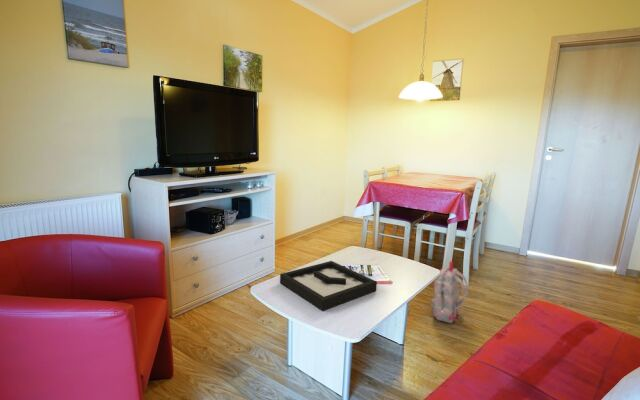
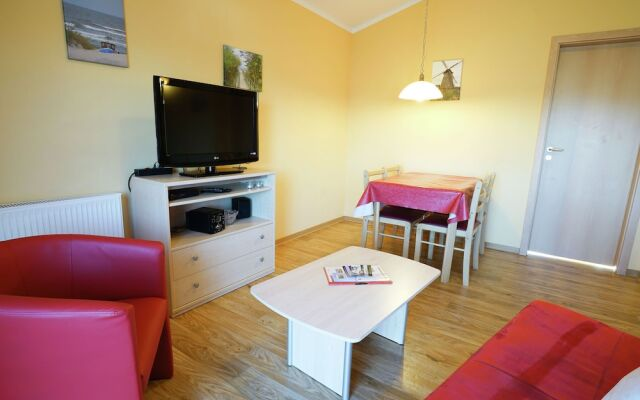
- backpack [430,260,469,324]
- decorative tray [279,260,378,312]
